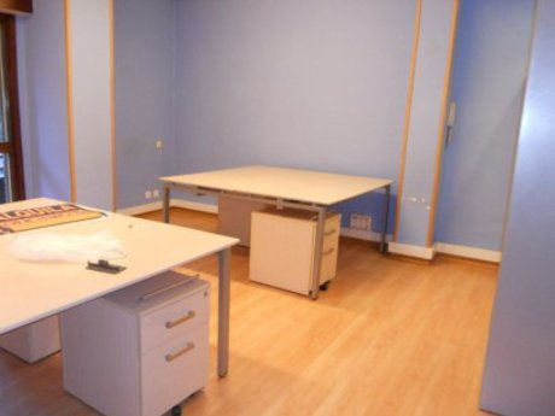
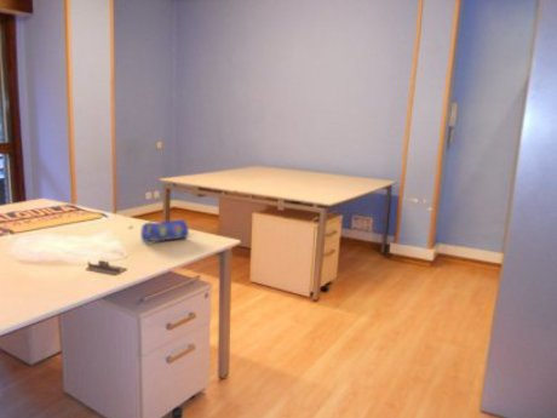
+ pencil case [139,218,190,244]
